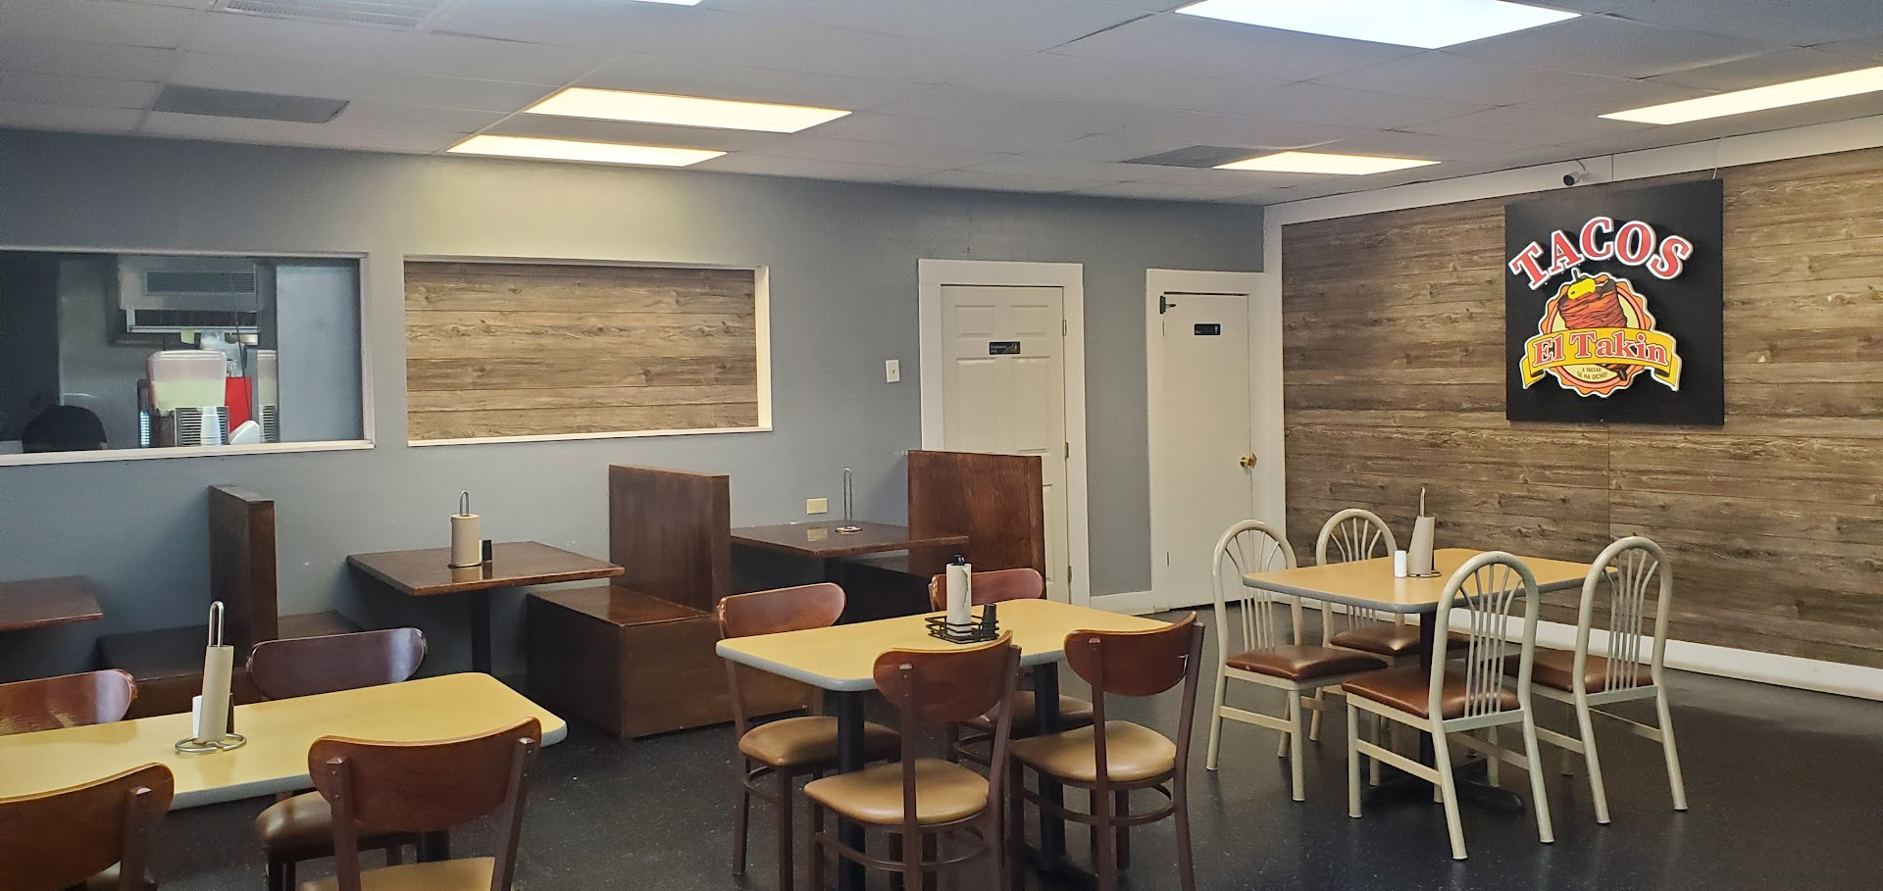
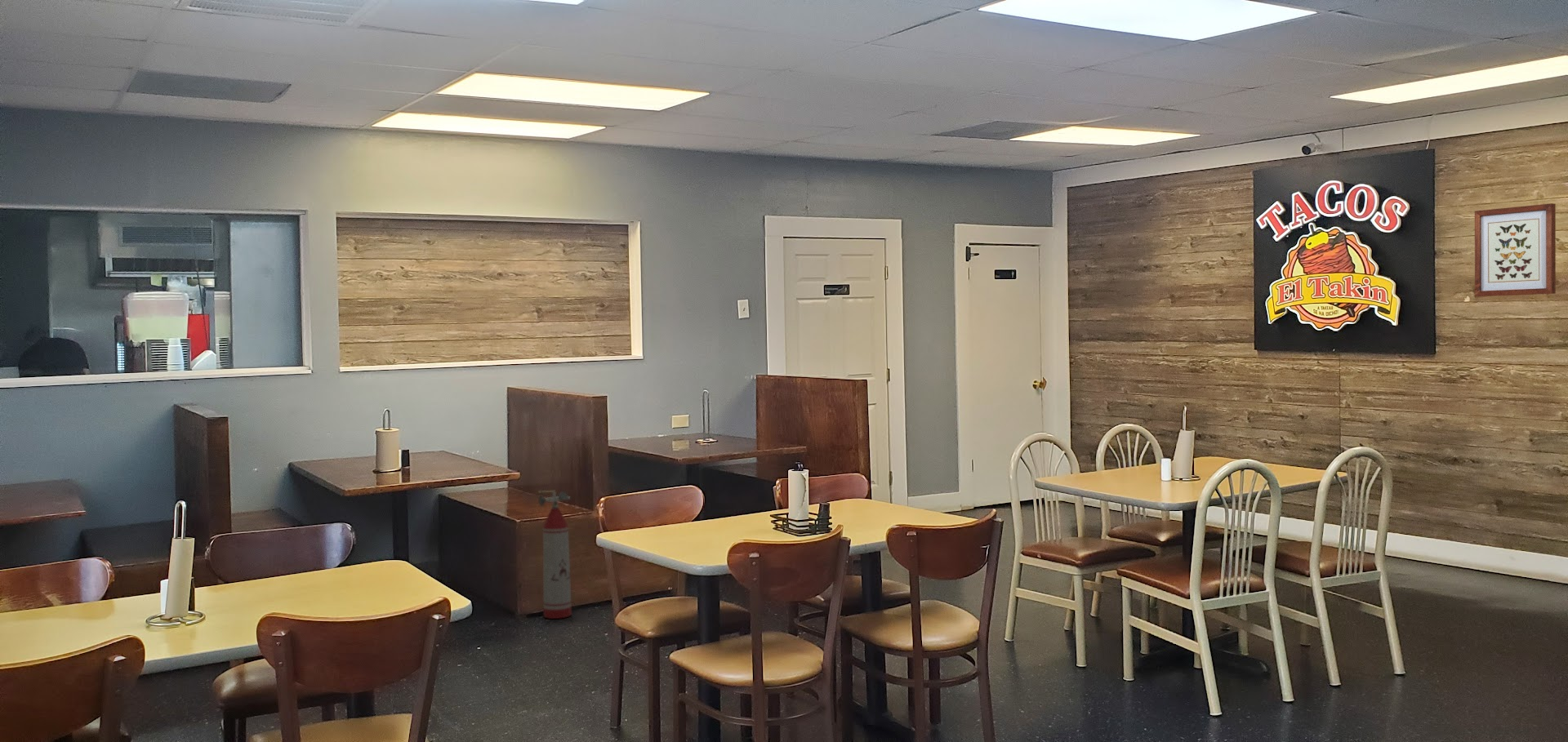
+ wall art [1474,202,1557,297]
+ fire extinguisher [537,490,572,620]
